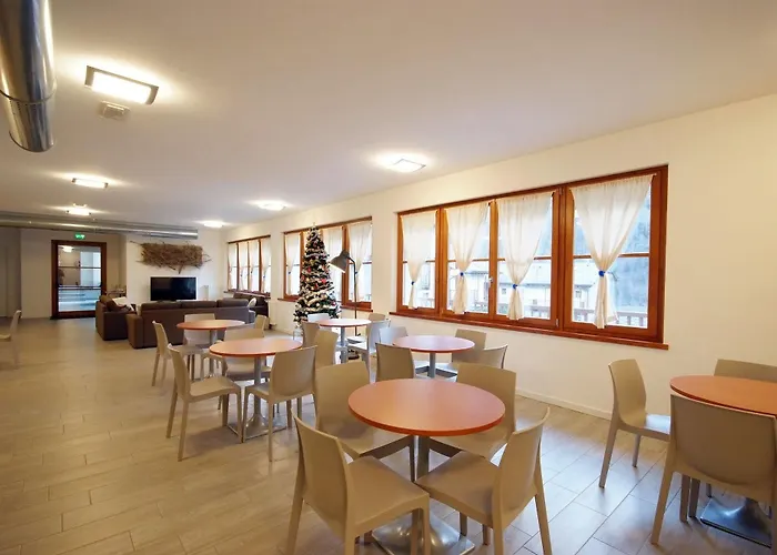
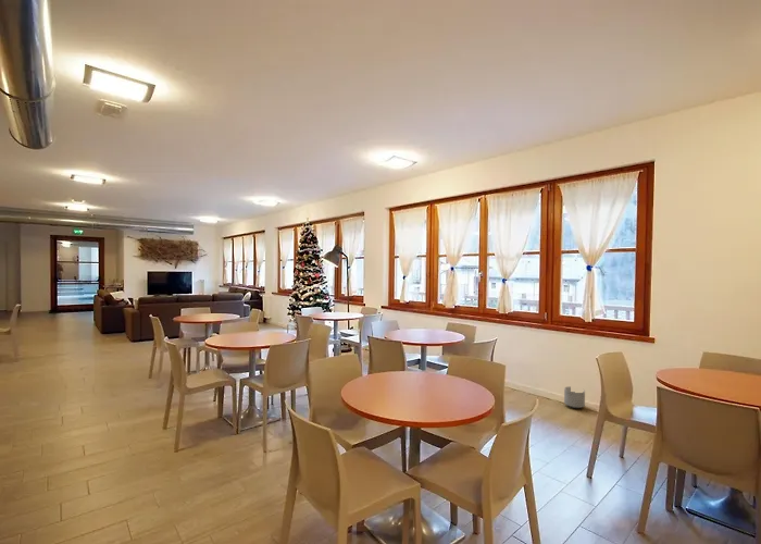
+ planter [563,385,586,409]
